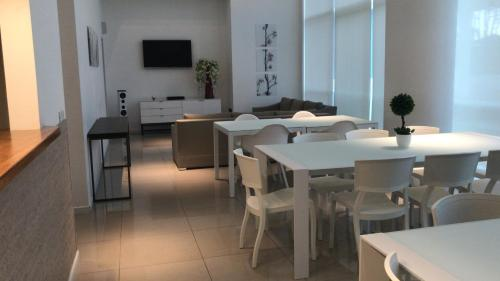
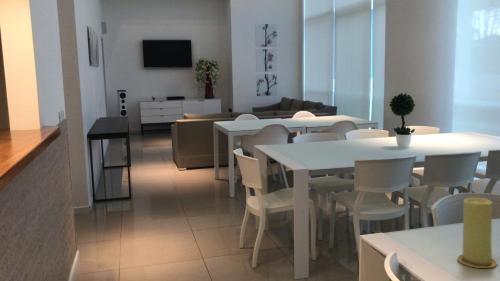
+ candle [456,197,498,269]
